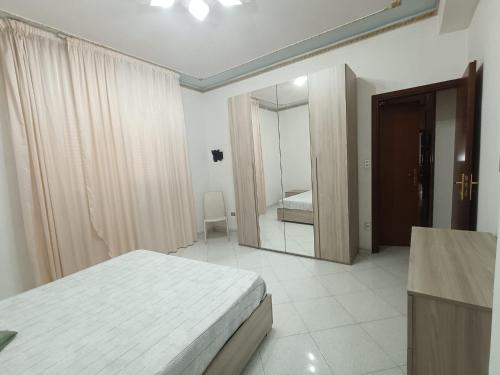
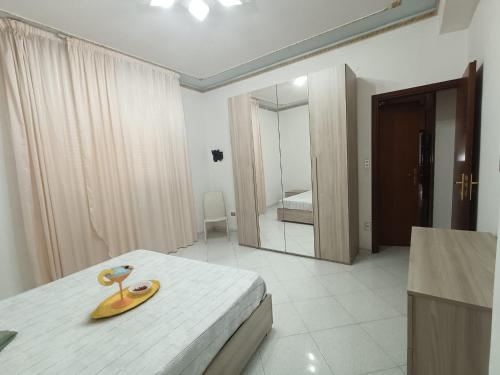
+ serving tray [88,264,161,319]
